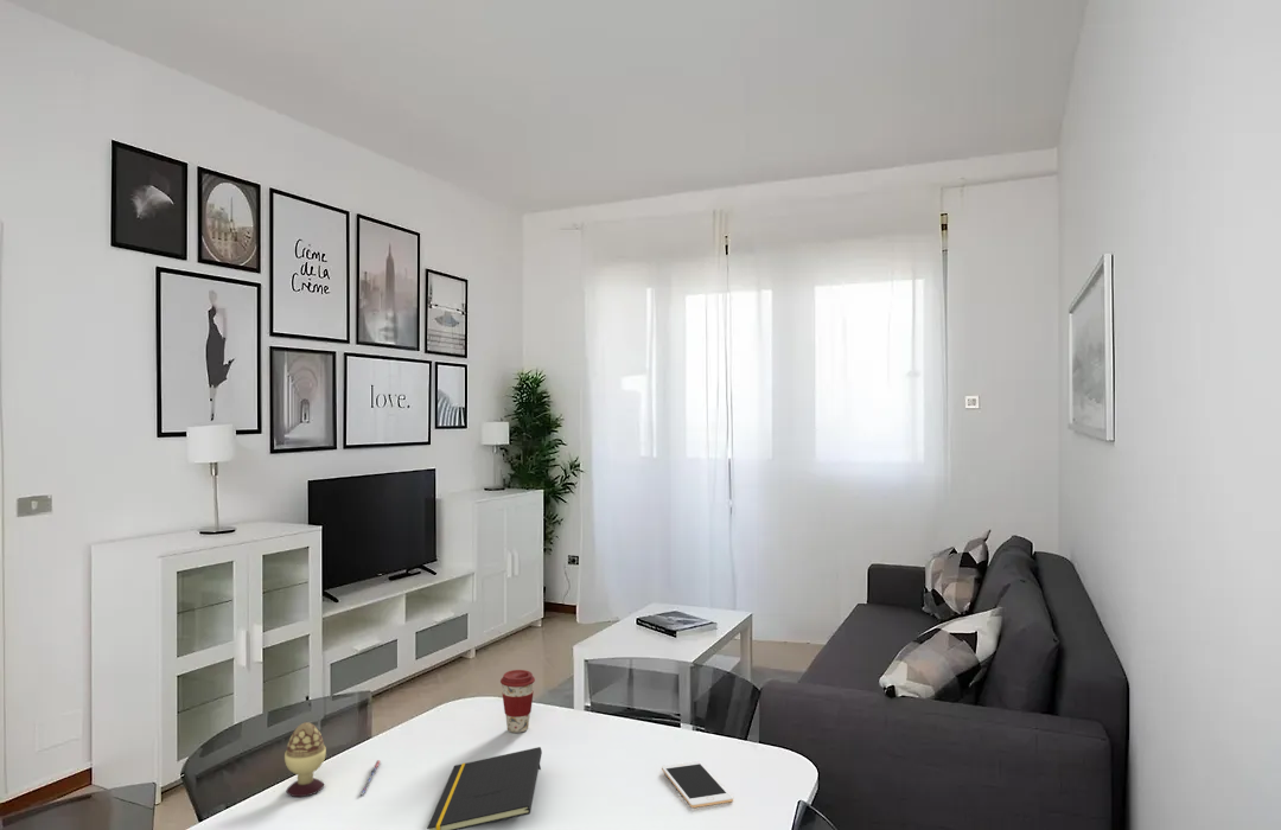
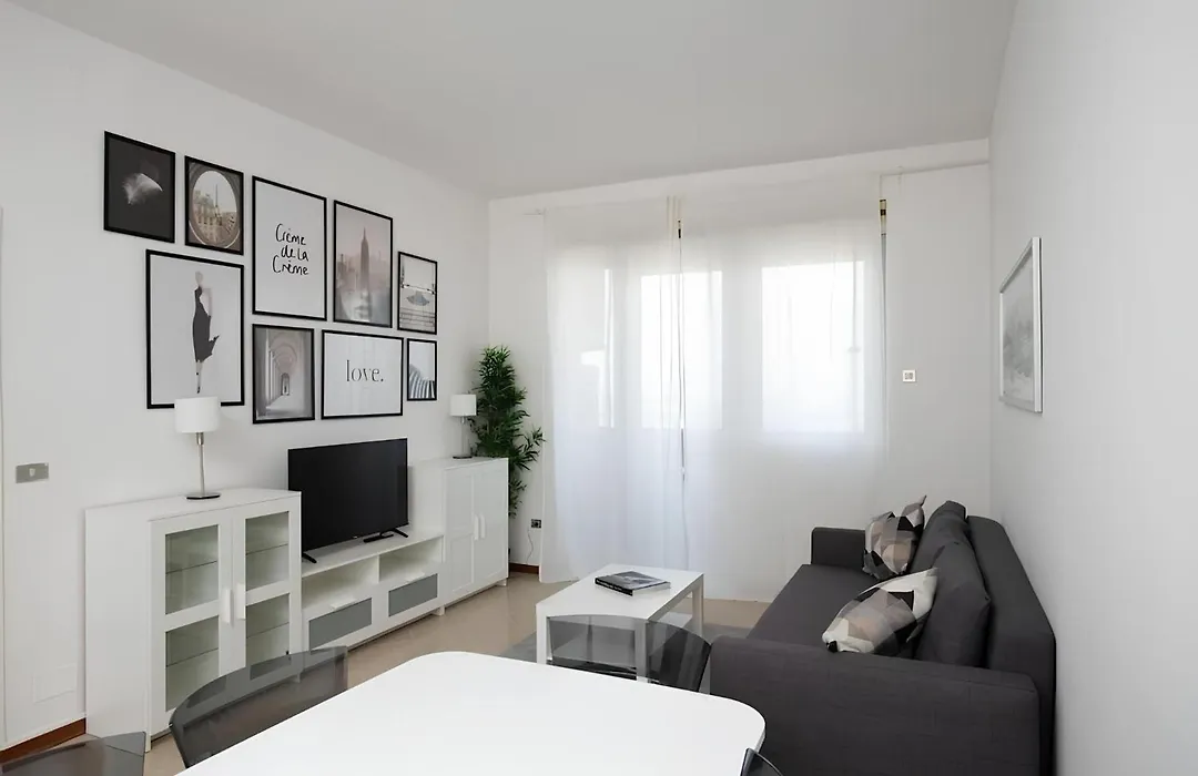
- decorative egg [283,721,327,798]
- cell phone [661,760,734,809]
- coffee cup [499,669,536,734]
- pen [359,759,382,796]
- notepad [426,746,543,830]
